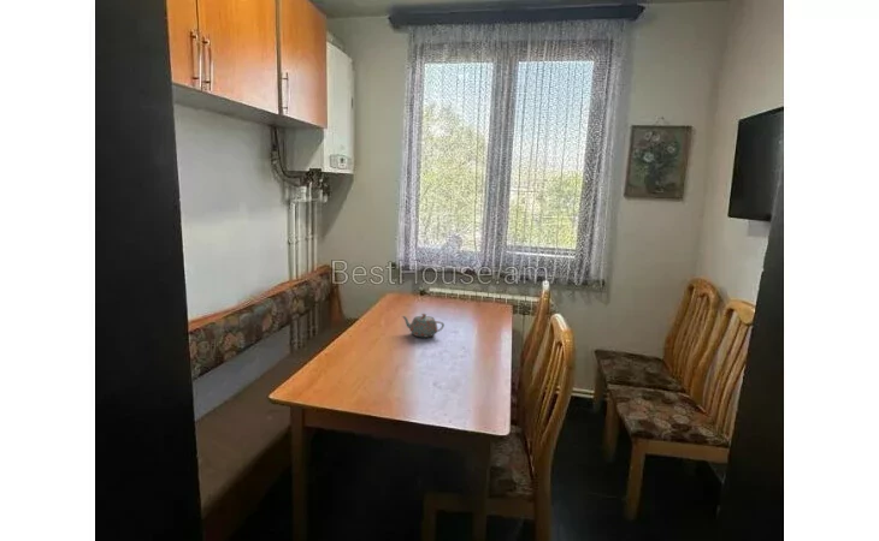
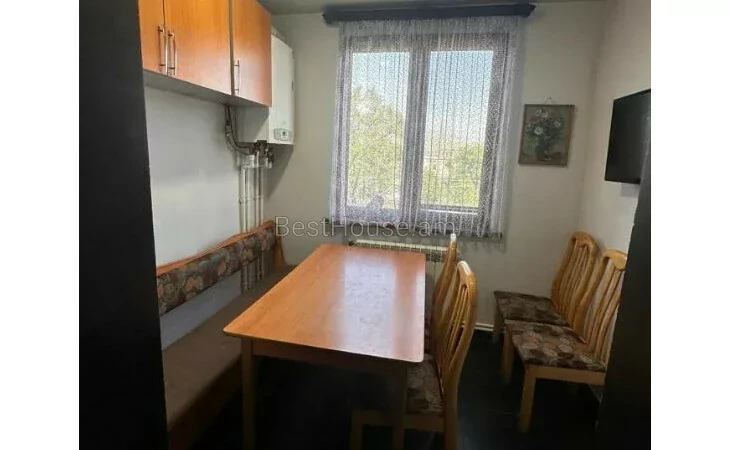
- teapot [401,313,446,339]
